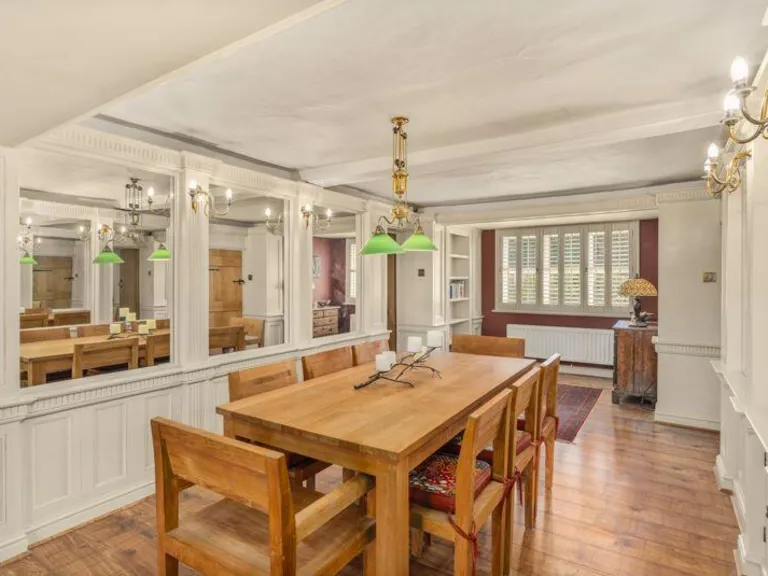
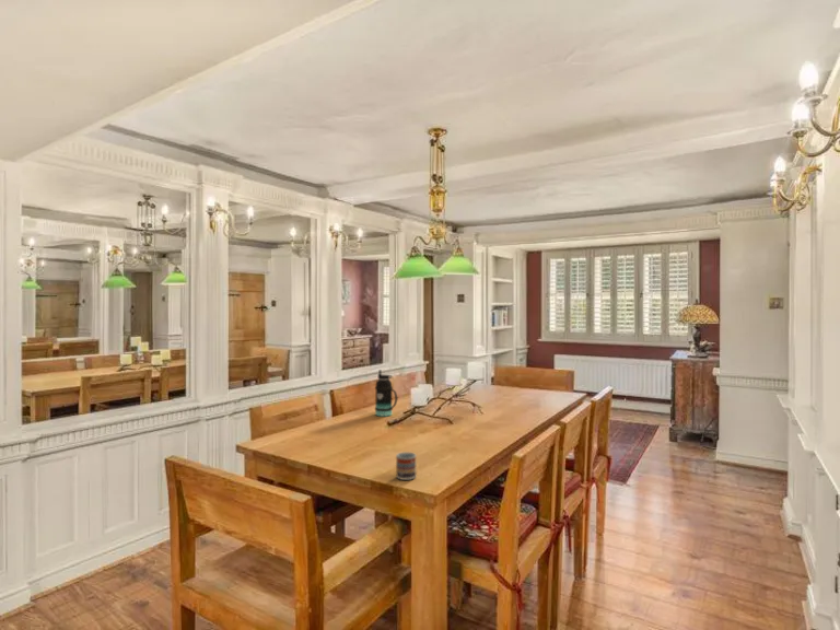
+ bottle [374,369,399,418]
+ cup [395,451,417,481]
